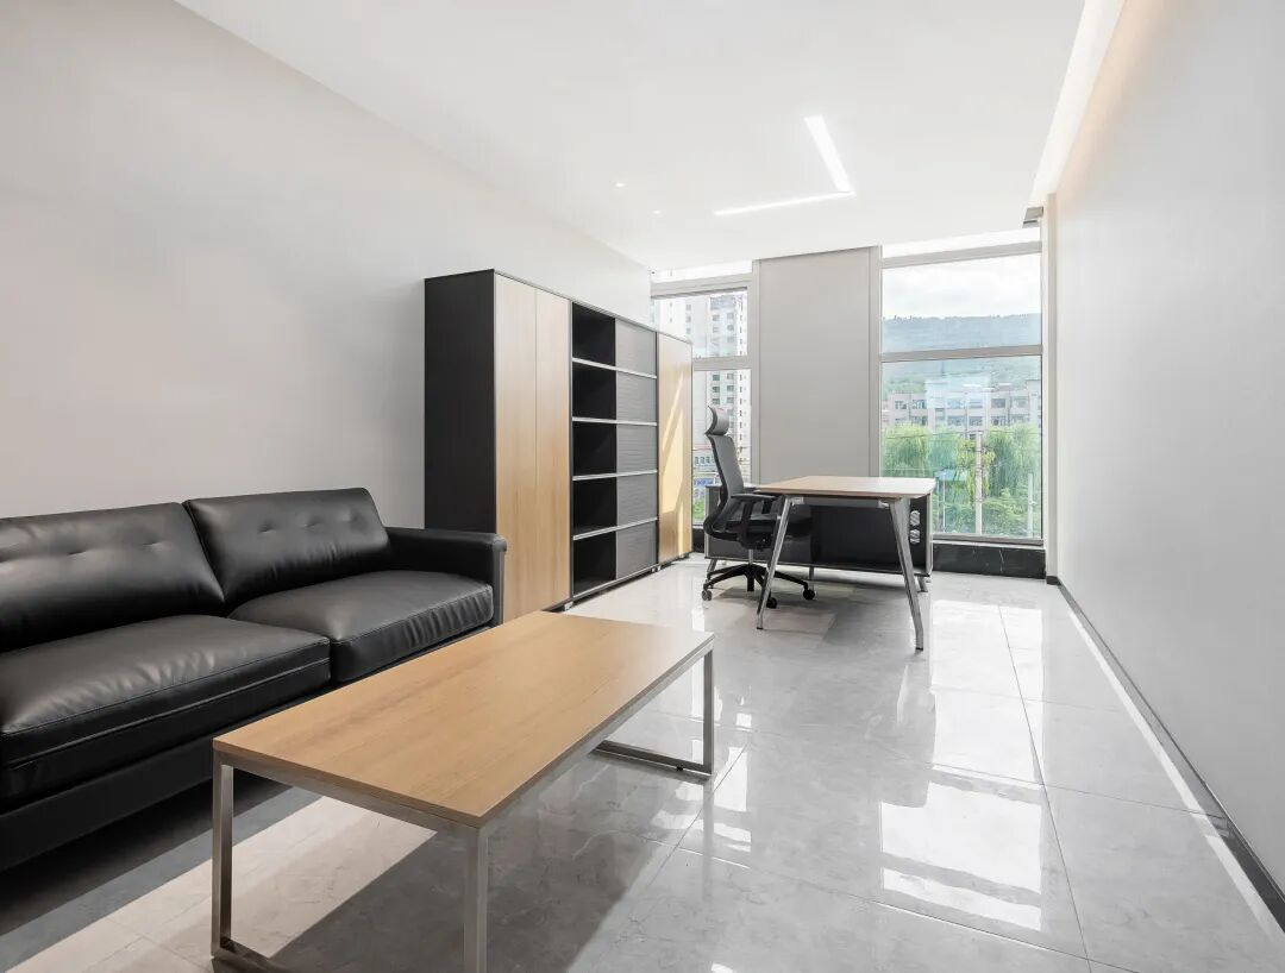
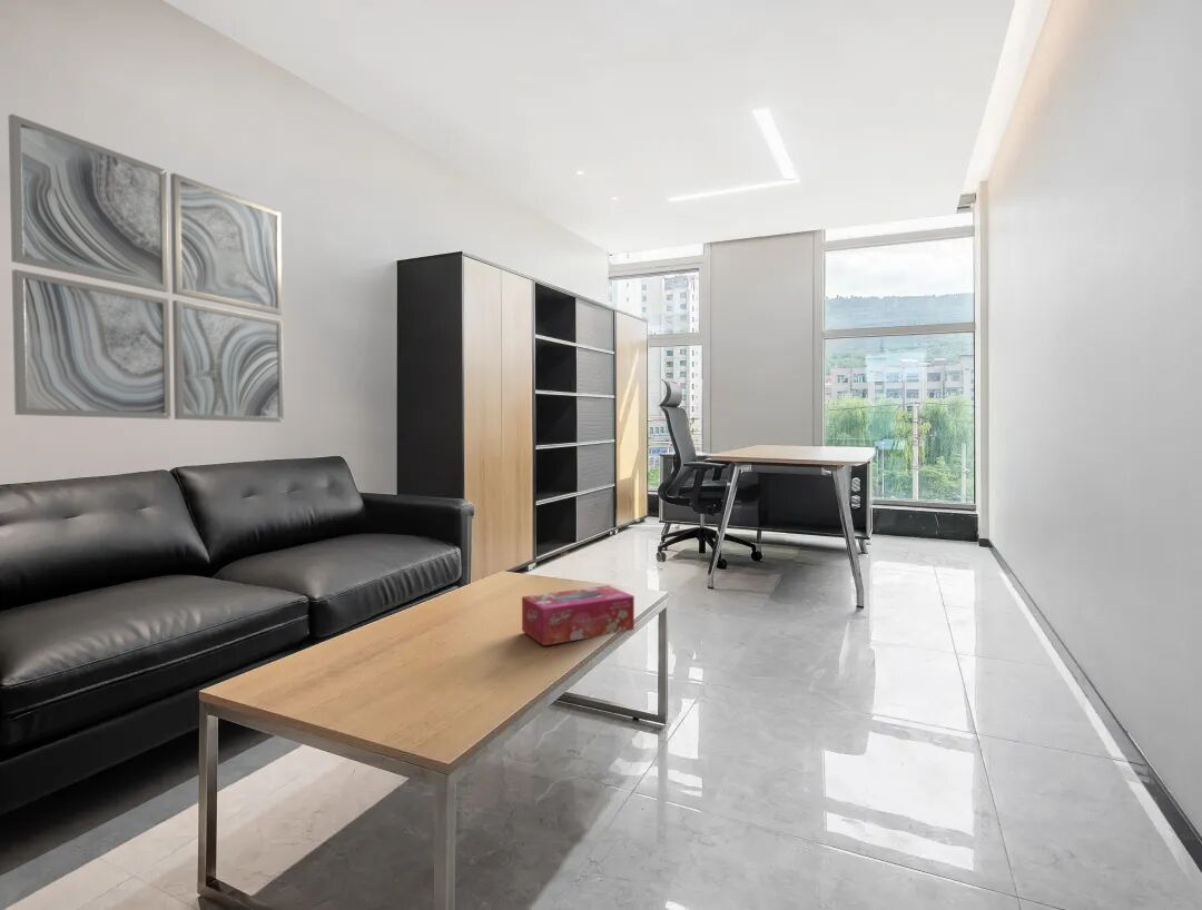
+ tissue box [521,584,636,646]
+ wall art [8,112,285,424]
